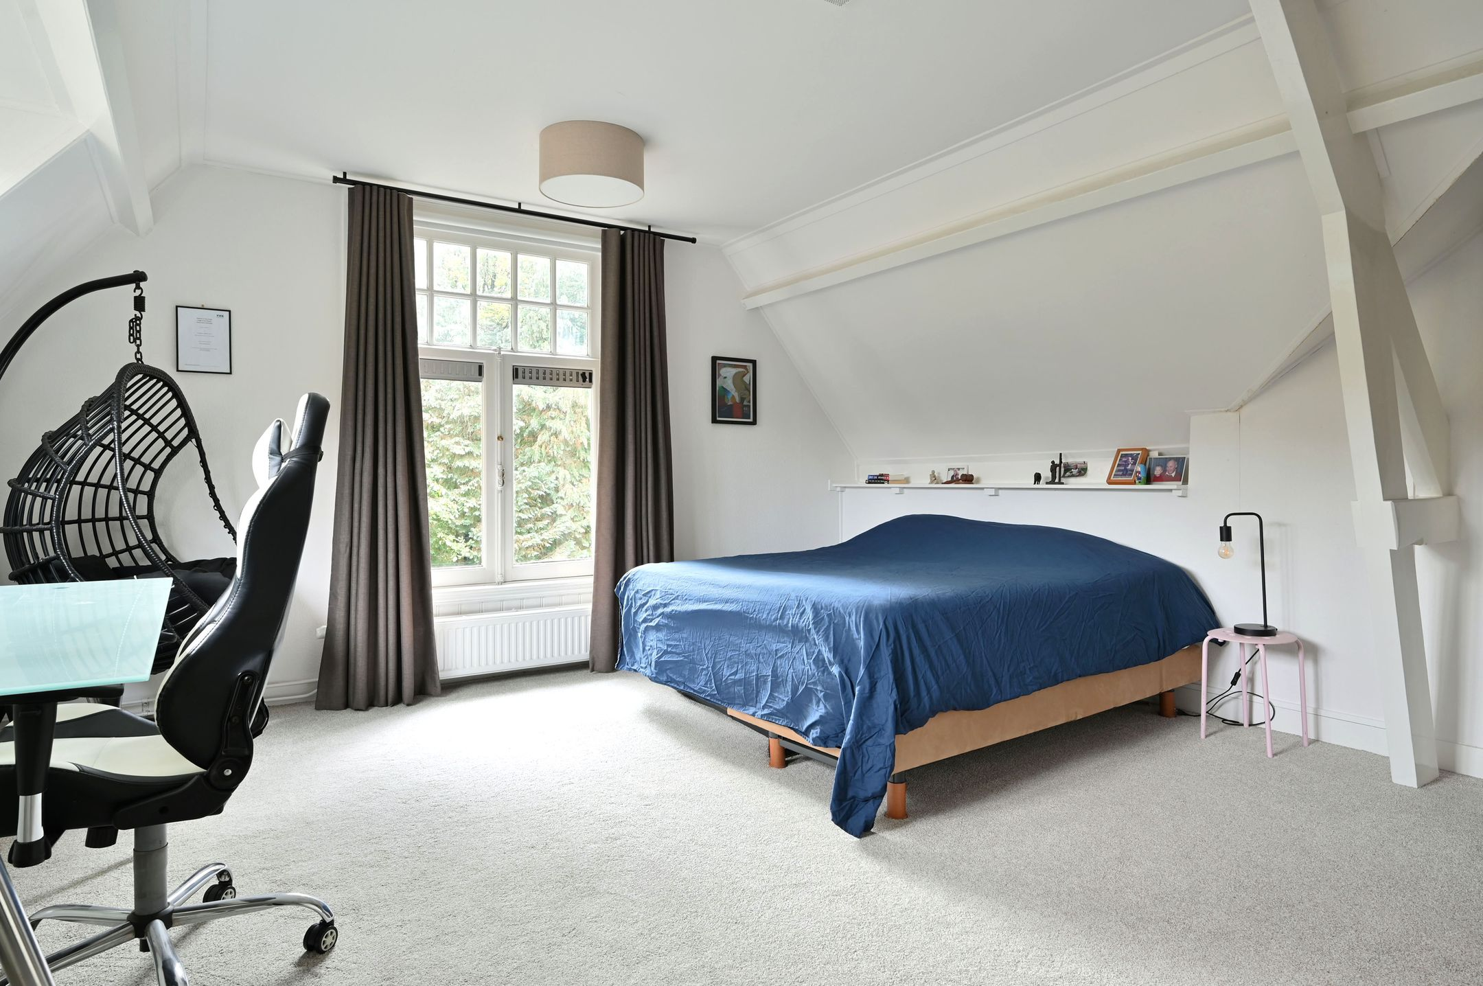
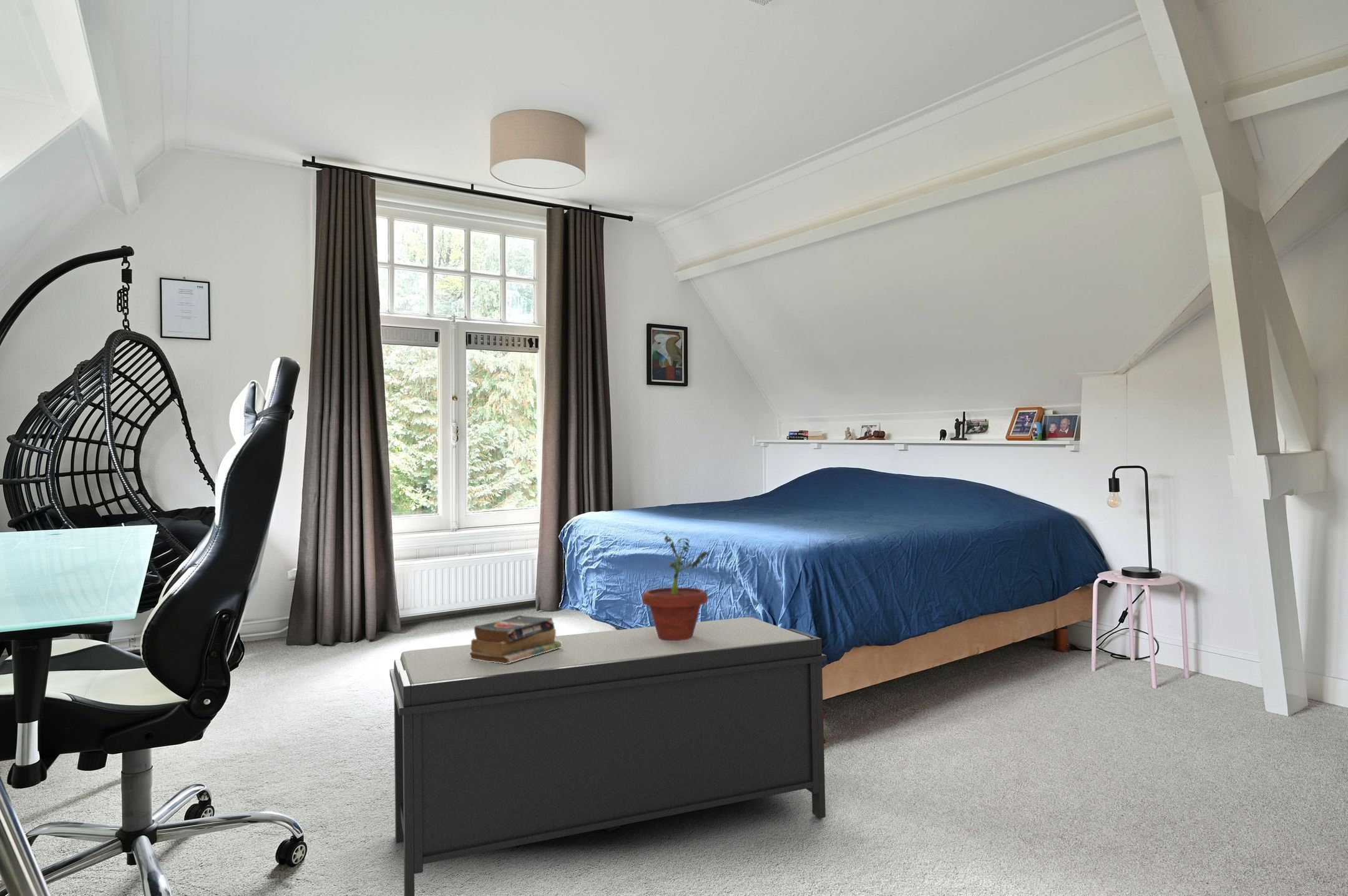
+ books [469,615,562,664]
+ bench [389,616,828,896]
+ potted plant [642,532,710,641]
